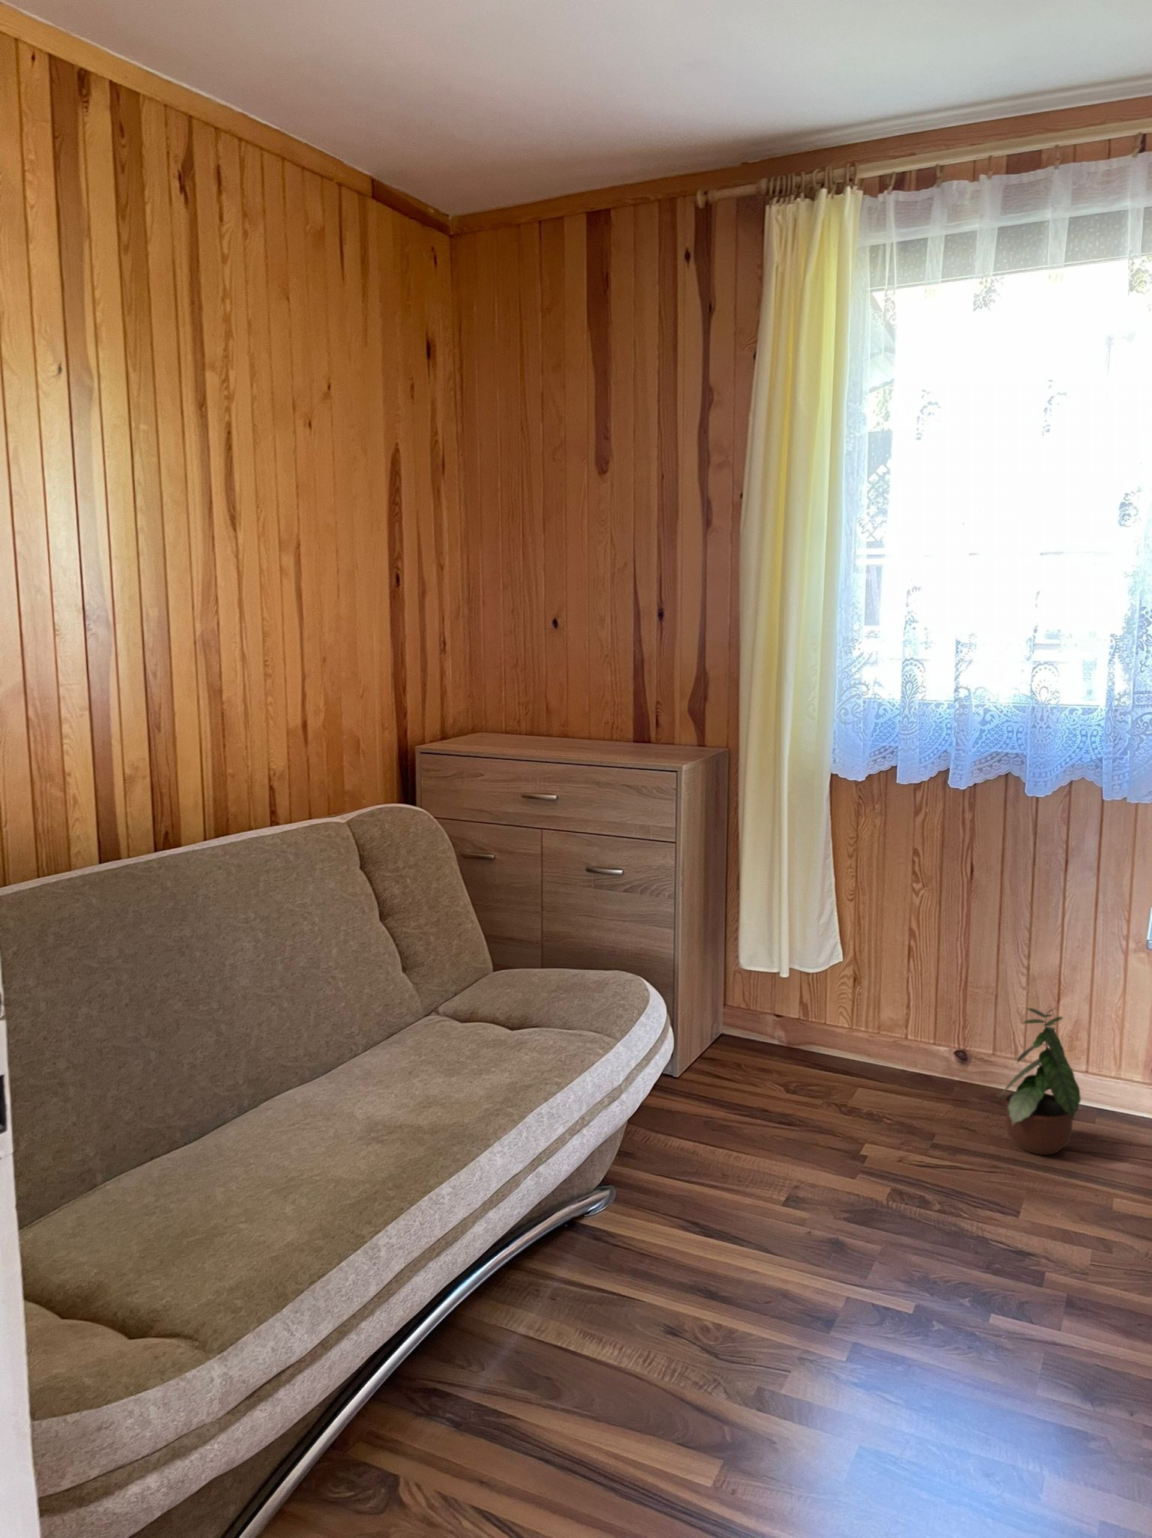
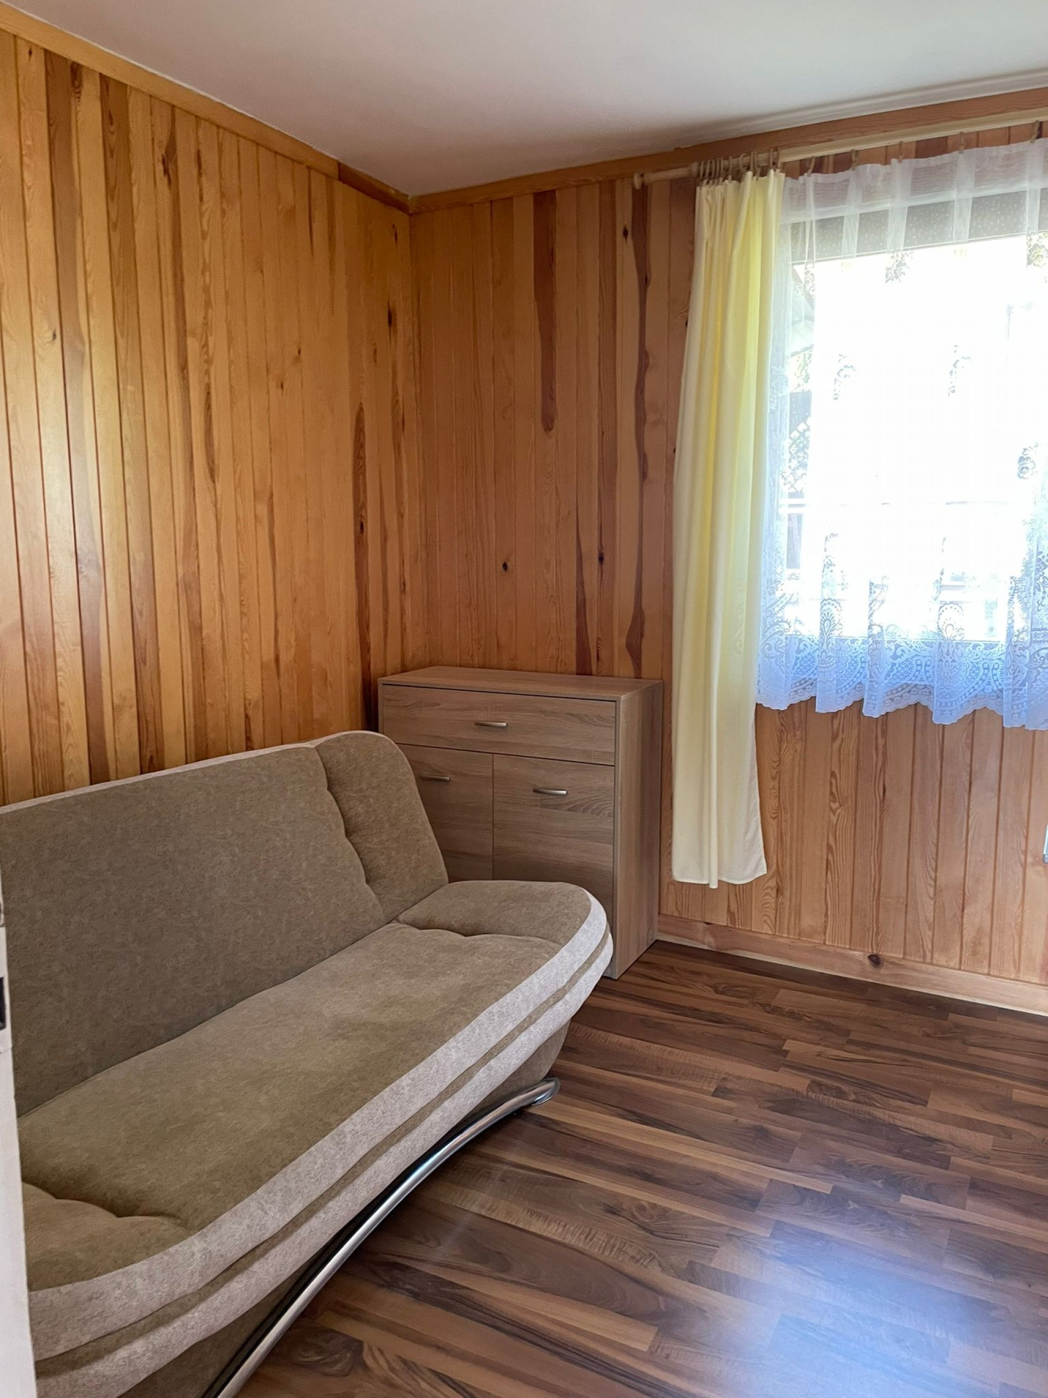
- potted plant [998,1006,1081,1155]
